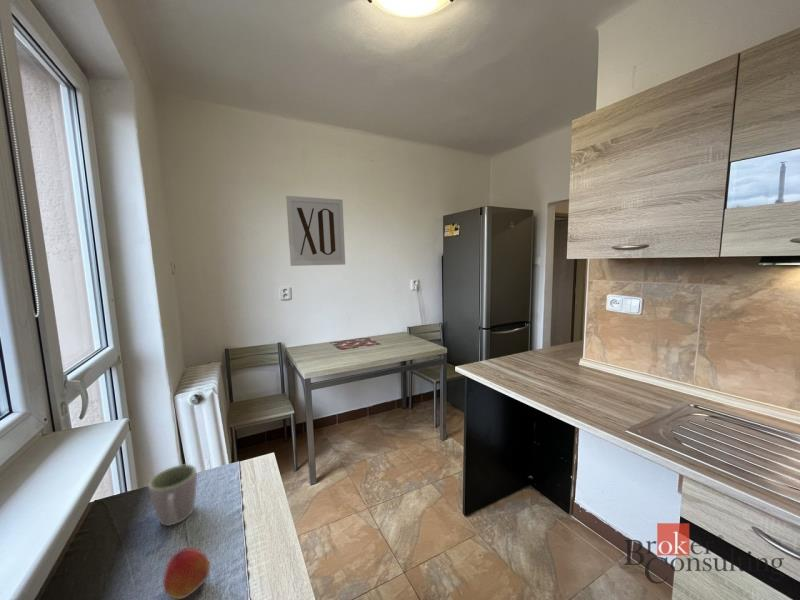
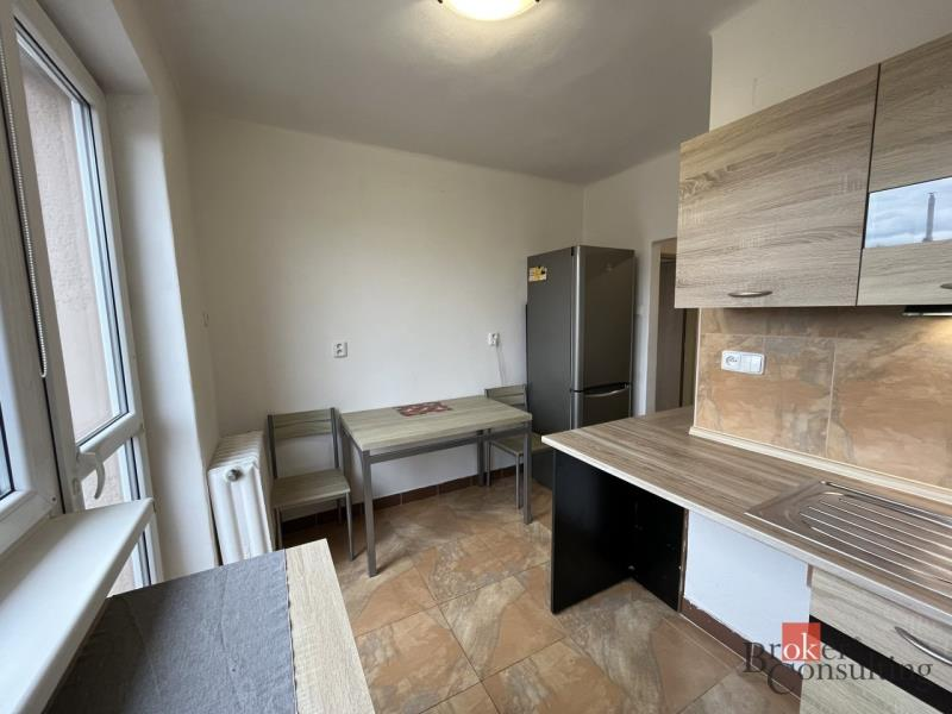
- mug [147,464,198,527]
- peach [162,547,211,600]
- wall art [285,195,346,267]
